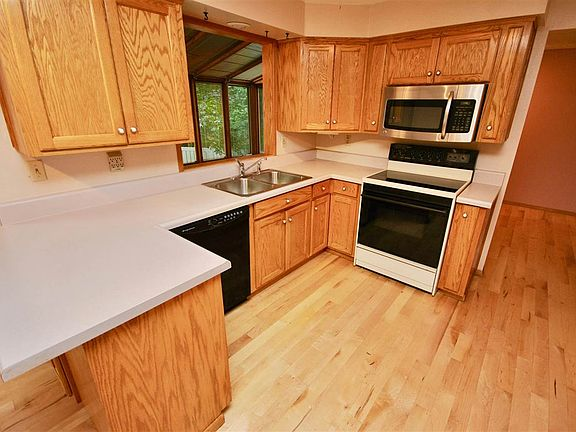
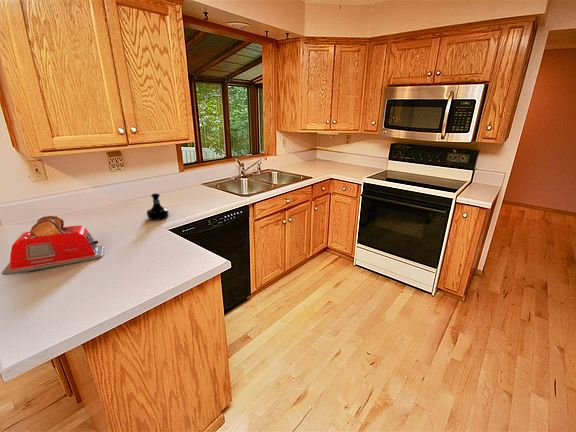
+ toaster [1,215,105,276]
+ tequila bottle [146,192,170,221]
